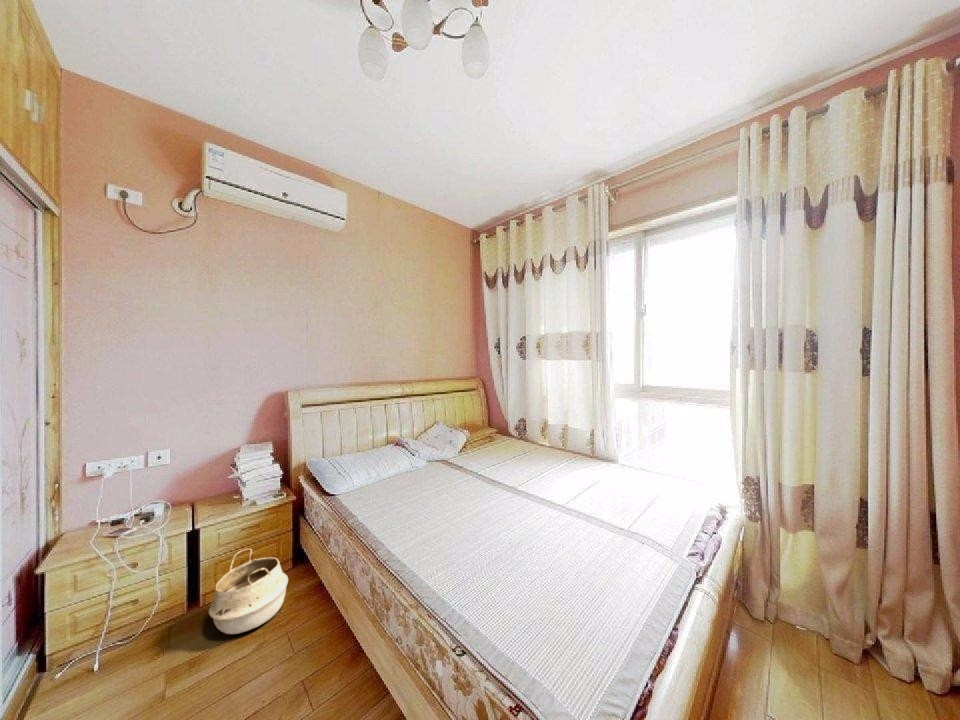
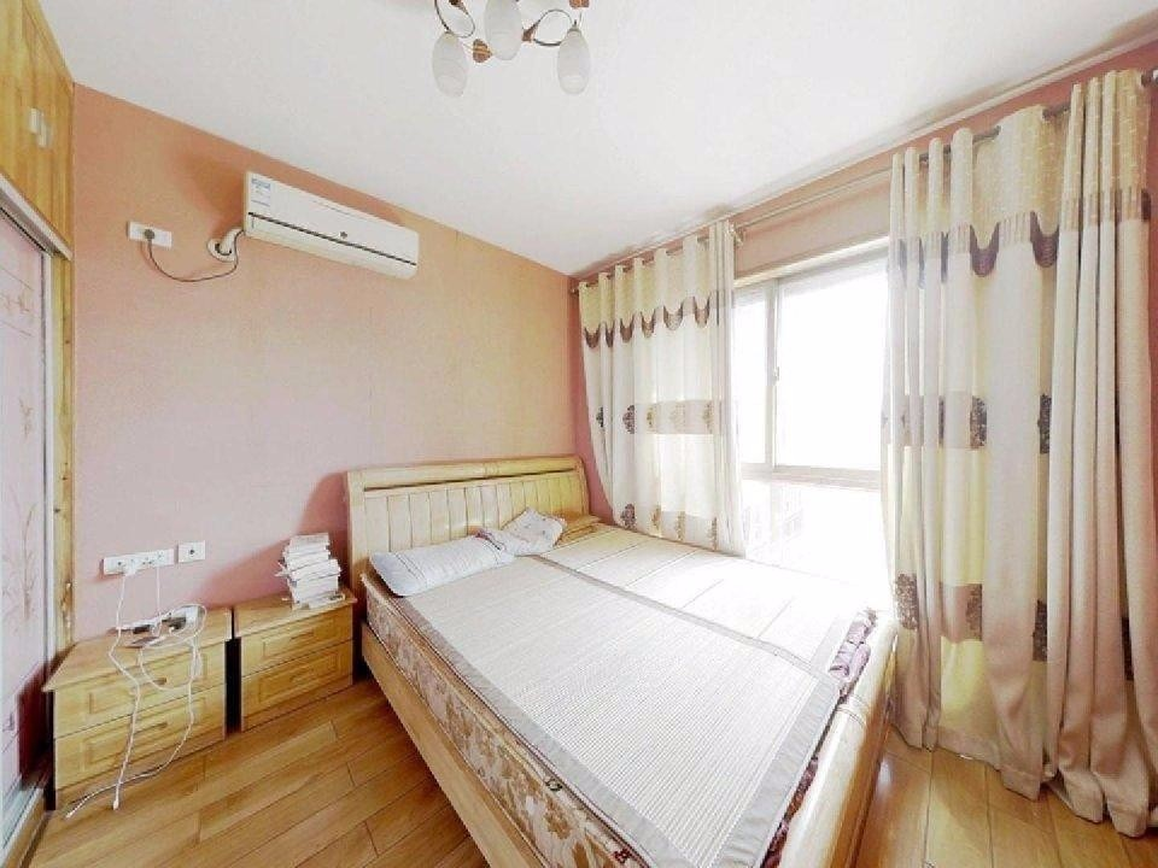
- woven basket [208,548,289,635]
